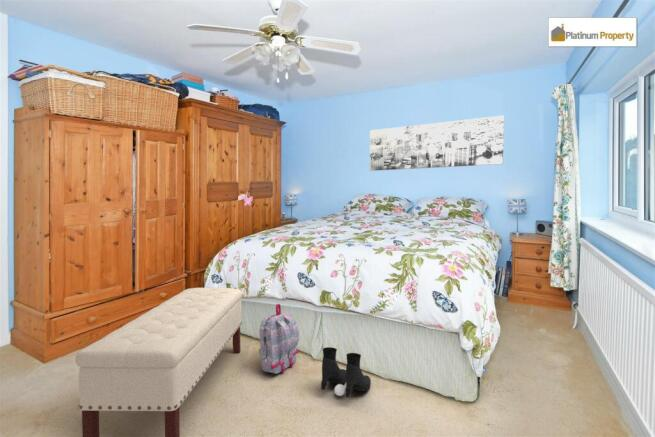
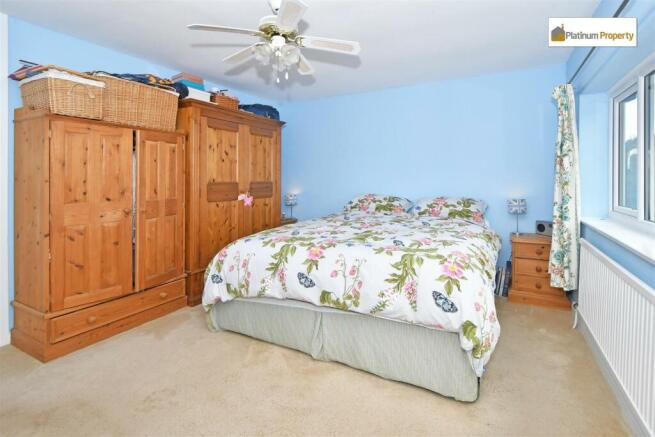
- boots [320,346,372,399]
- bench [74,287,243,437]
- wall art [369,115,505,172]
- backpack [258,303,300,375]
